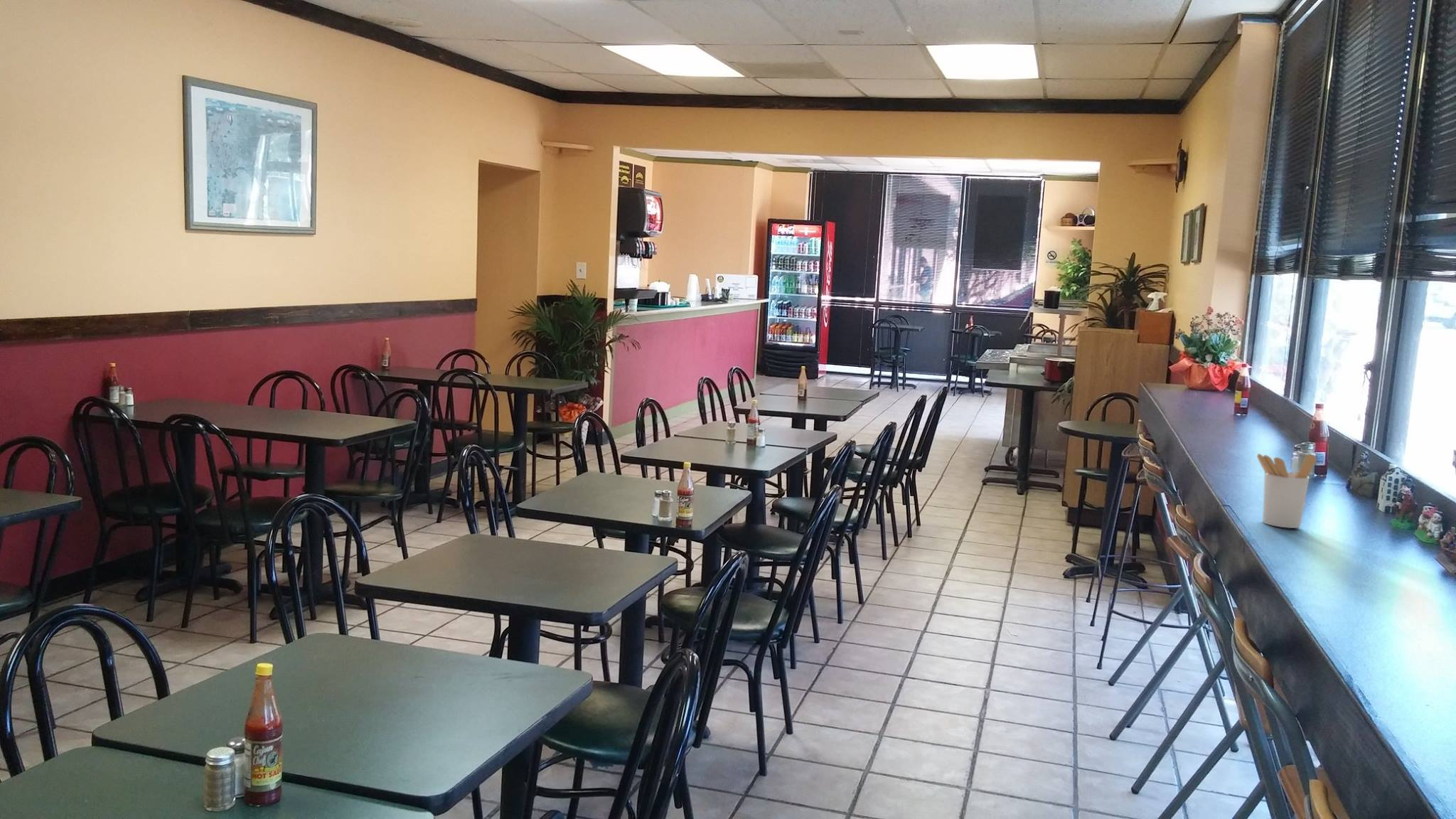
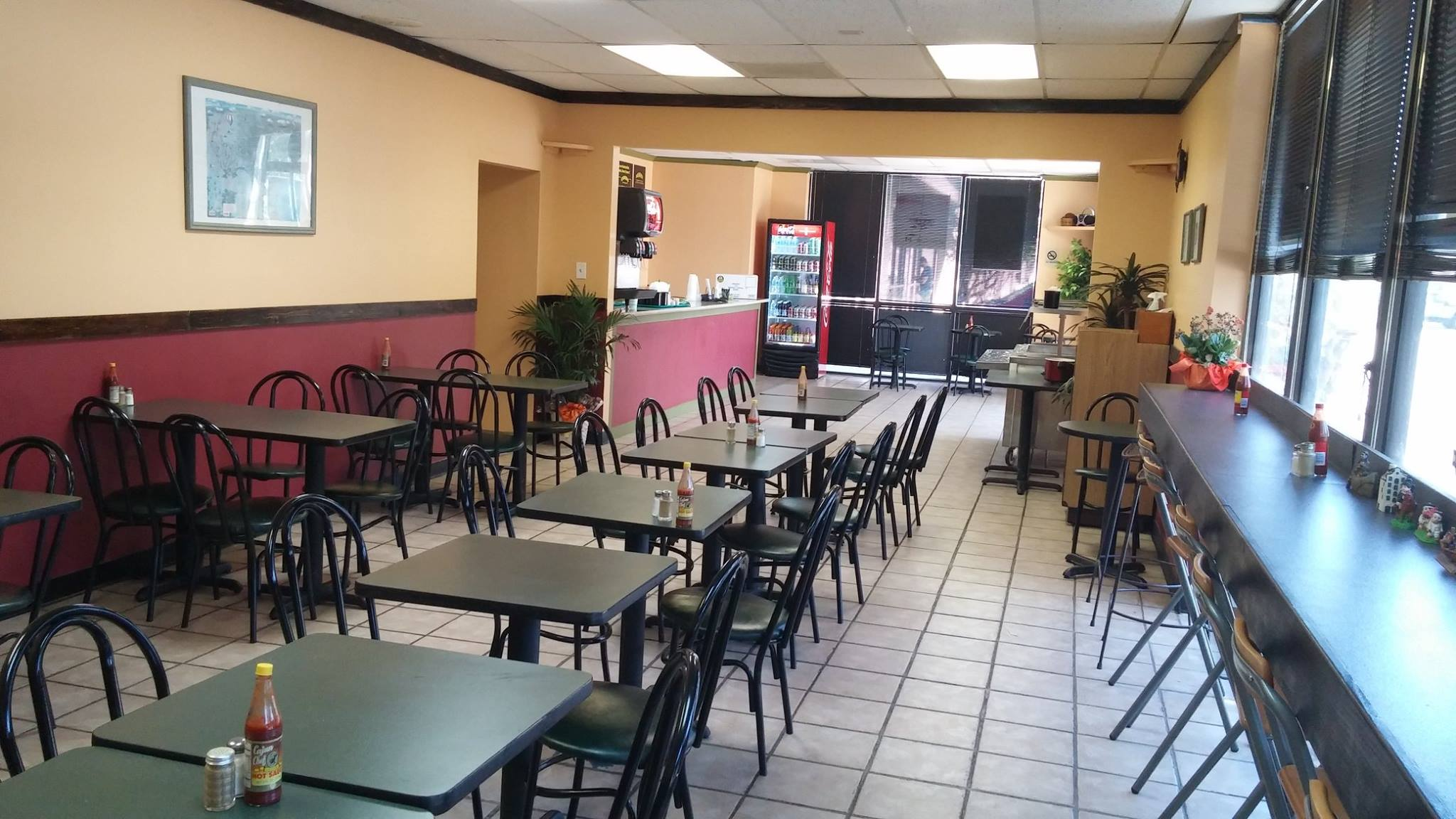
- utensil holder [1256,453,1317,529]
